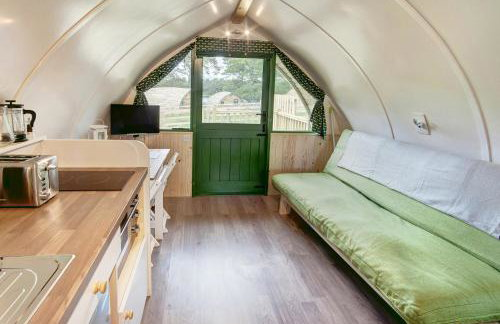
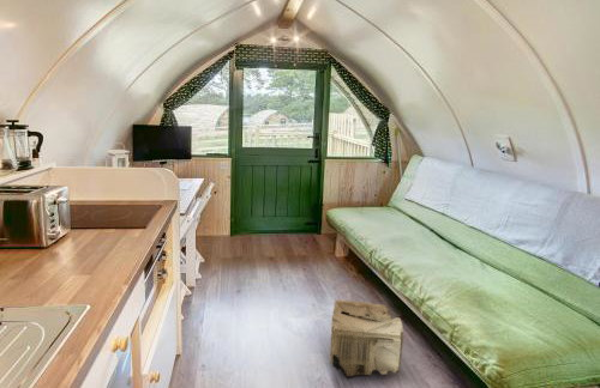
+ pouf [329,299,404,380]
